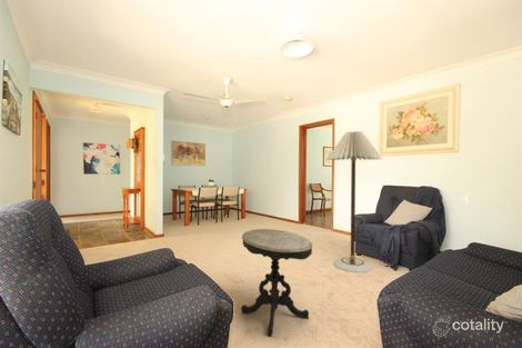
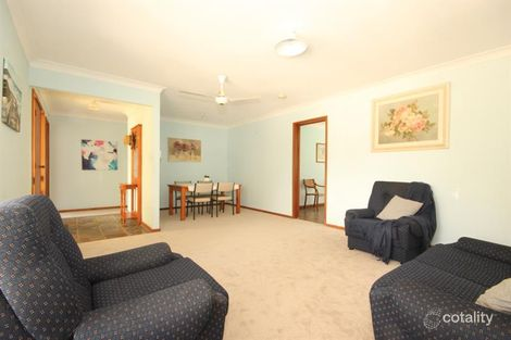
- floor lamp [325,130,383,274]
- side table [240,228,313,338]
